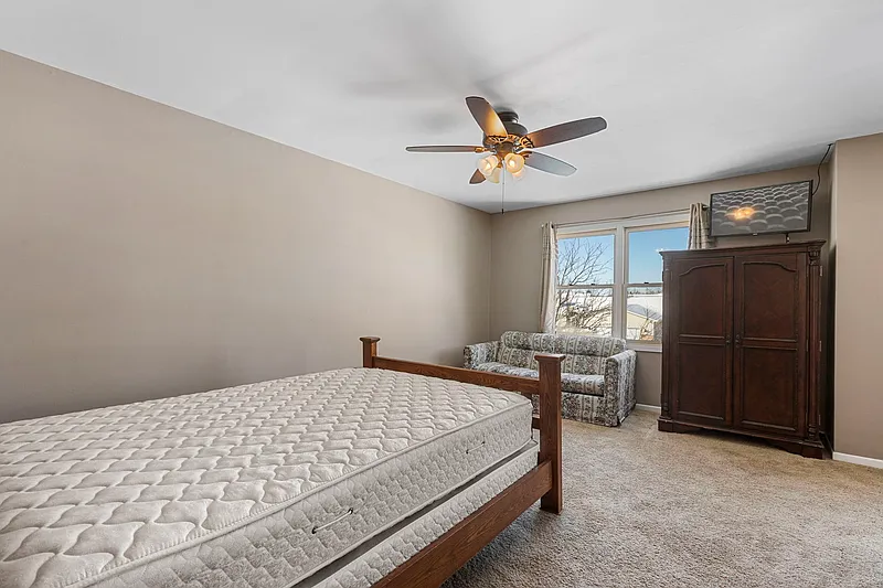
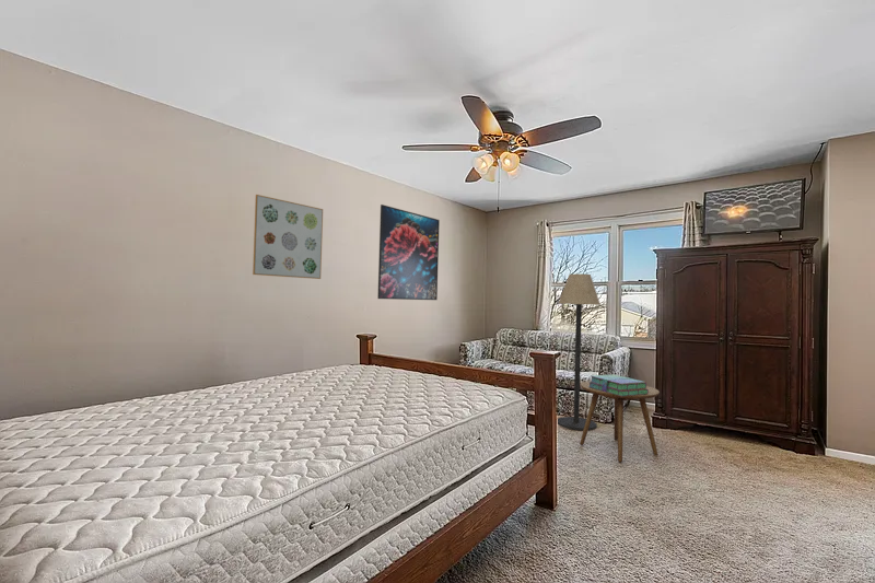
+ floor lamp [557,272,602,431]
+ stack of books [587,373,649,396]
+ side table [579,380,661,464]
+ wall art [252,194,324,280]
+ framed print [376,203,441,301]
